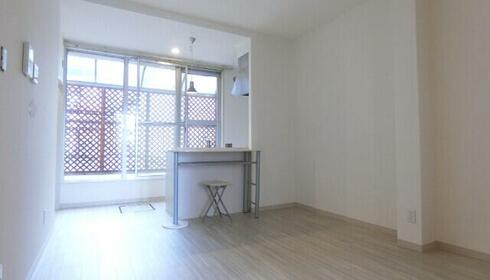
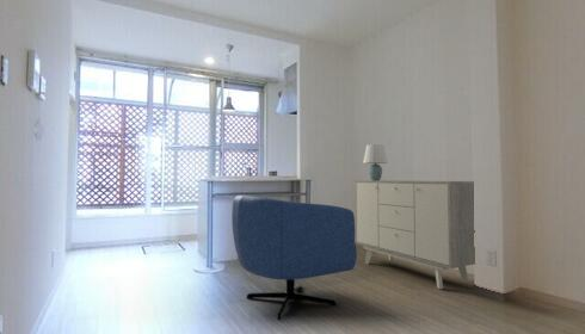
+ armchair [230,194,358,321]
+ table lamp [362,143,388,180]
+ sideboard [355,179,476,290]
